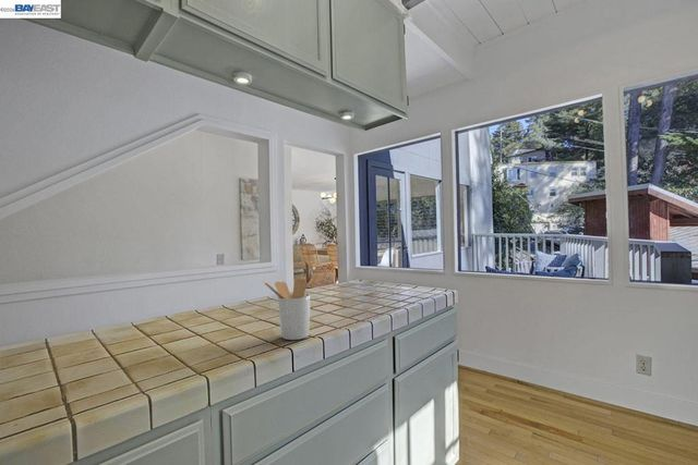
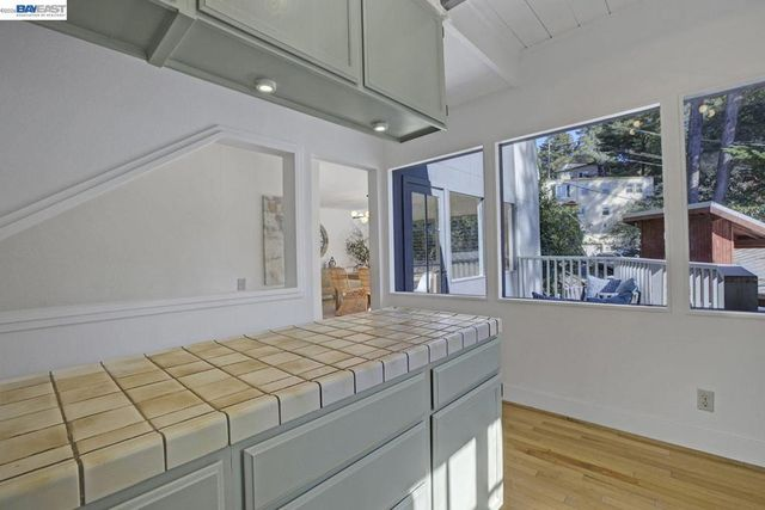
- utensil holder [263,277,312,341]
